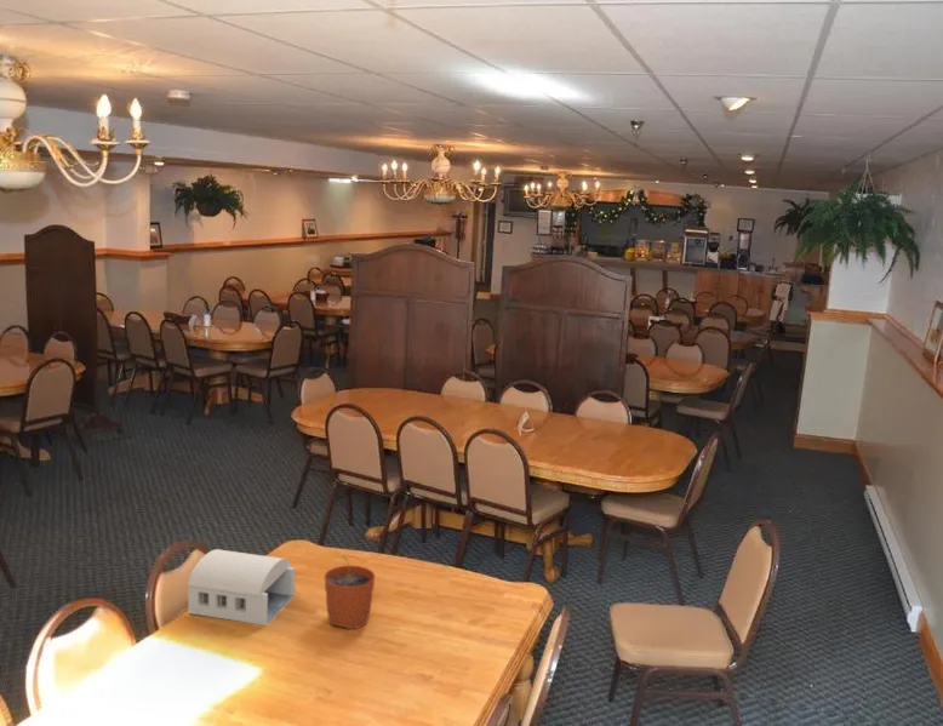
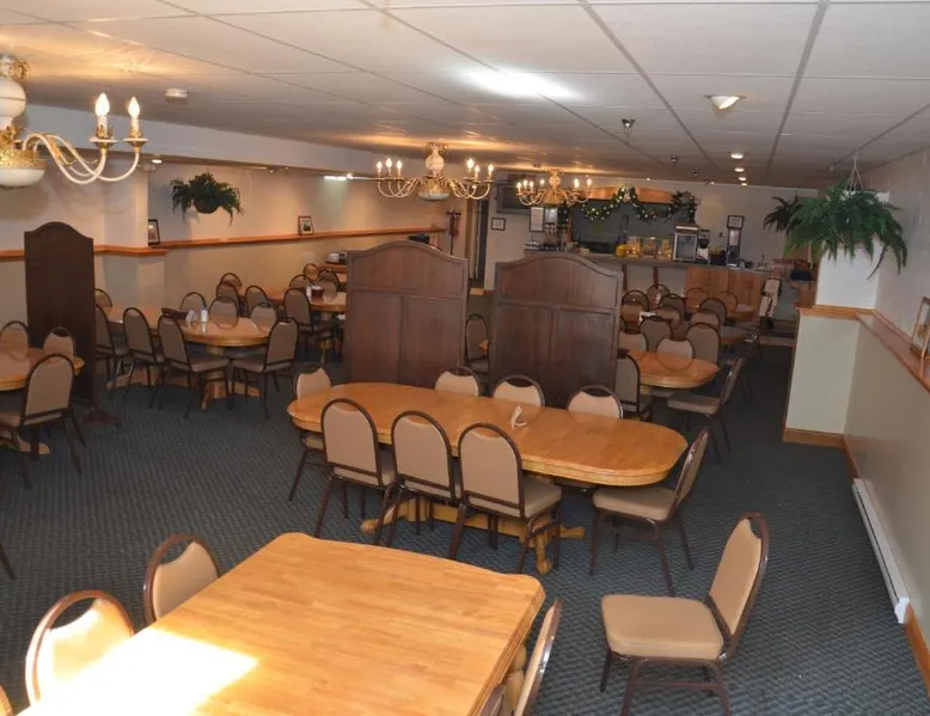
- plant pot [324,555,376,630]
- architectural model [187,548,297,627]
